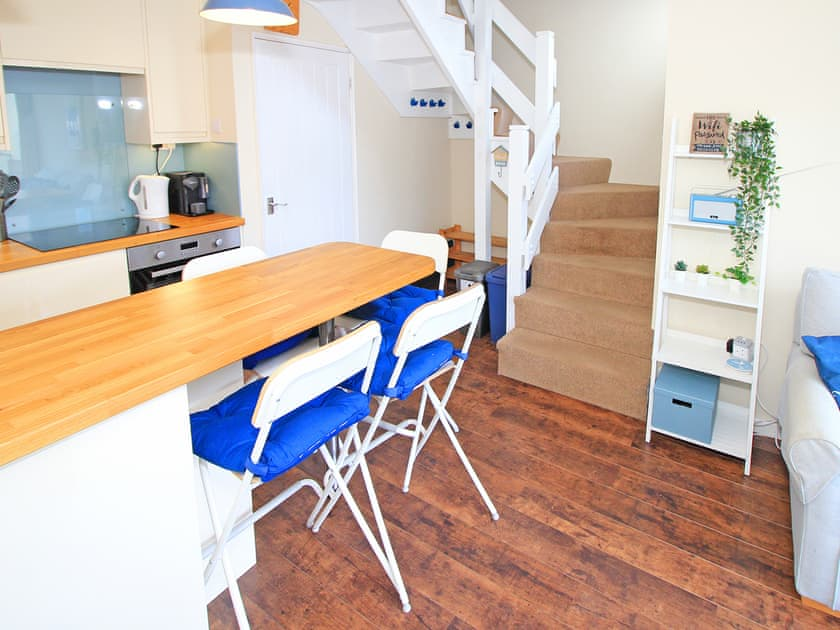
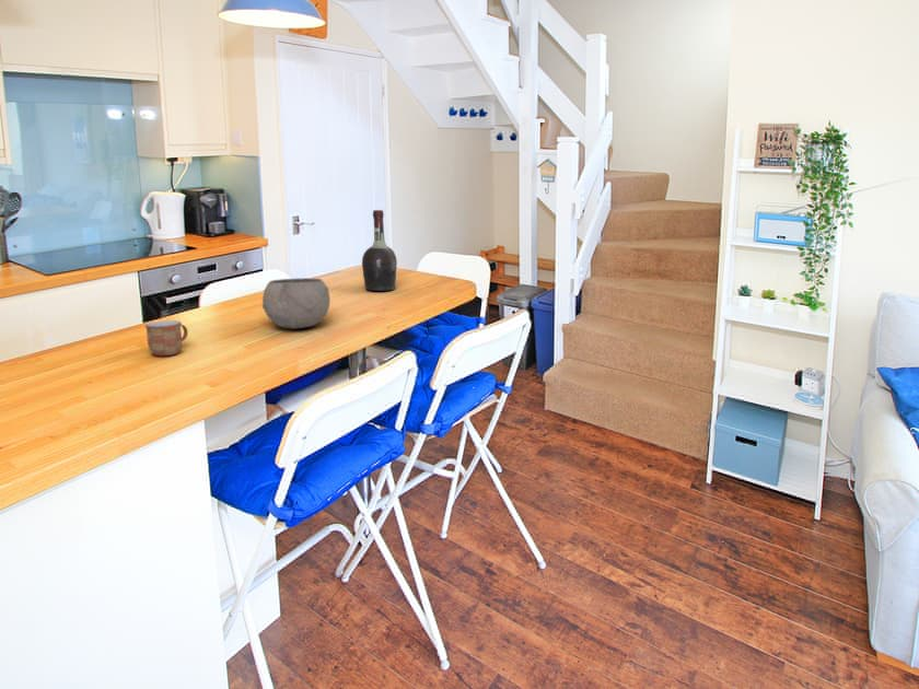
+ cognac bottle [361,209,398,292]
+ bowl [261,277,330,329]
+ mug [144,319,189,357]
